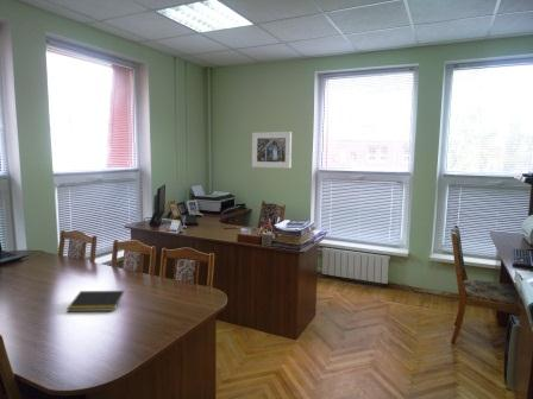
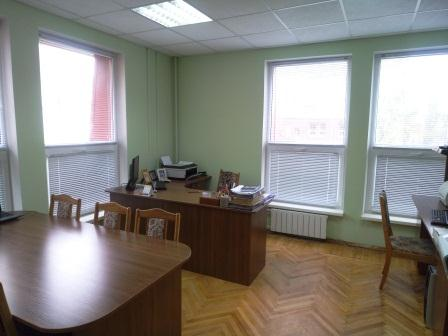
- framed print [251,131,293,169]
- notepad [65,290,125,312]
